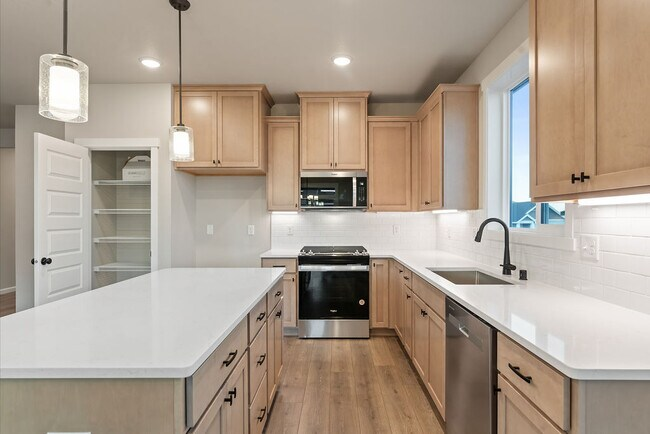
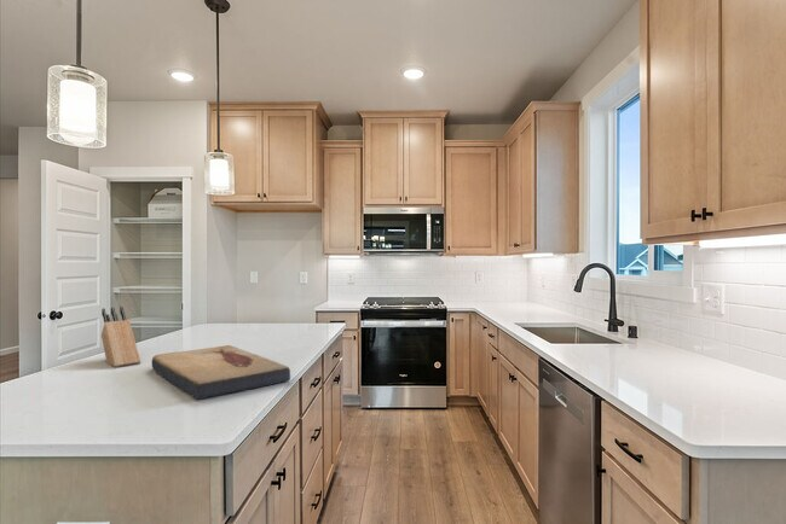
+ fish fossil [151,344,291,400]
+ knife block [100,305,141,368]
